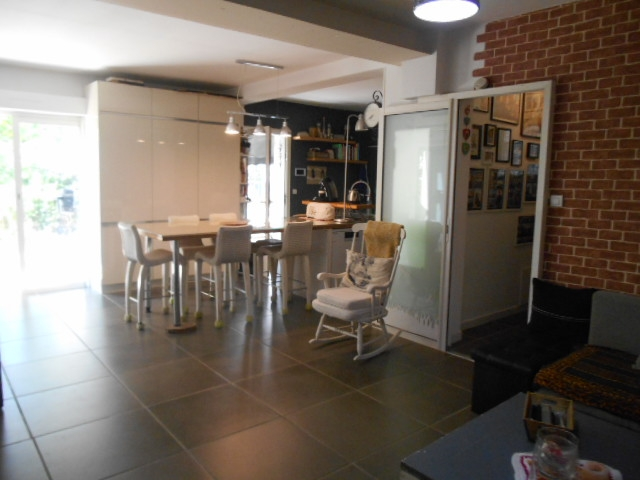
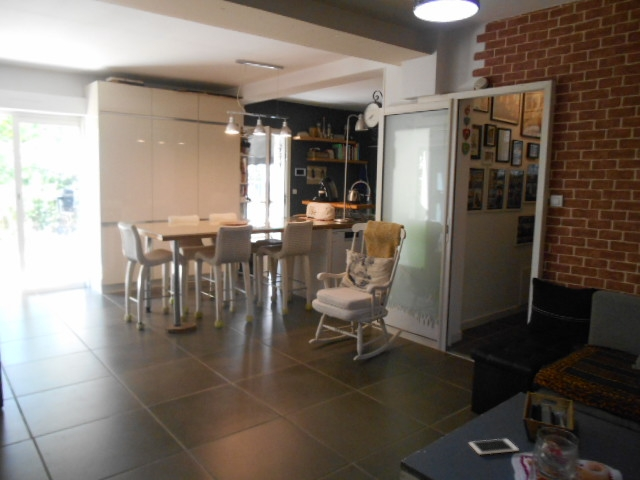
+ cell phone [468,438,520,456]
